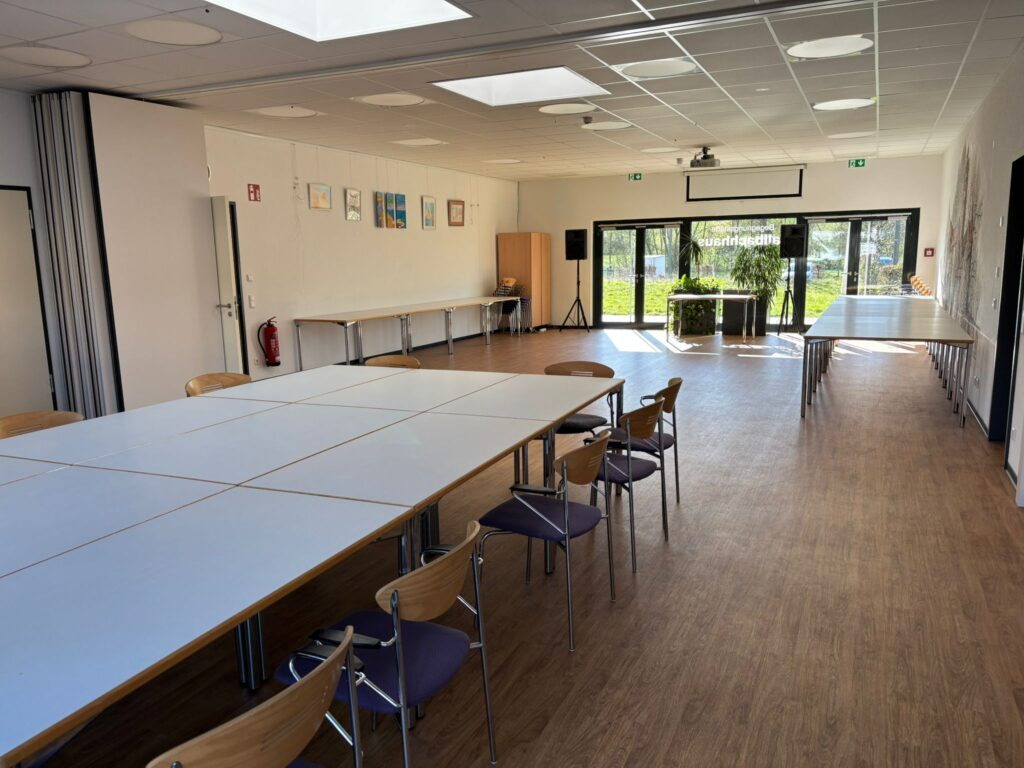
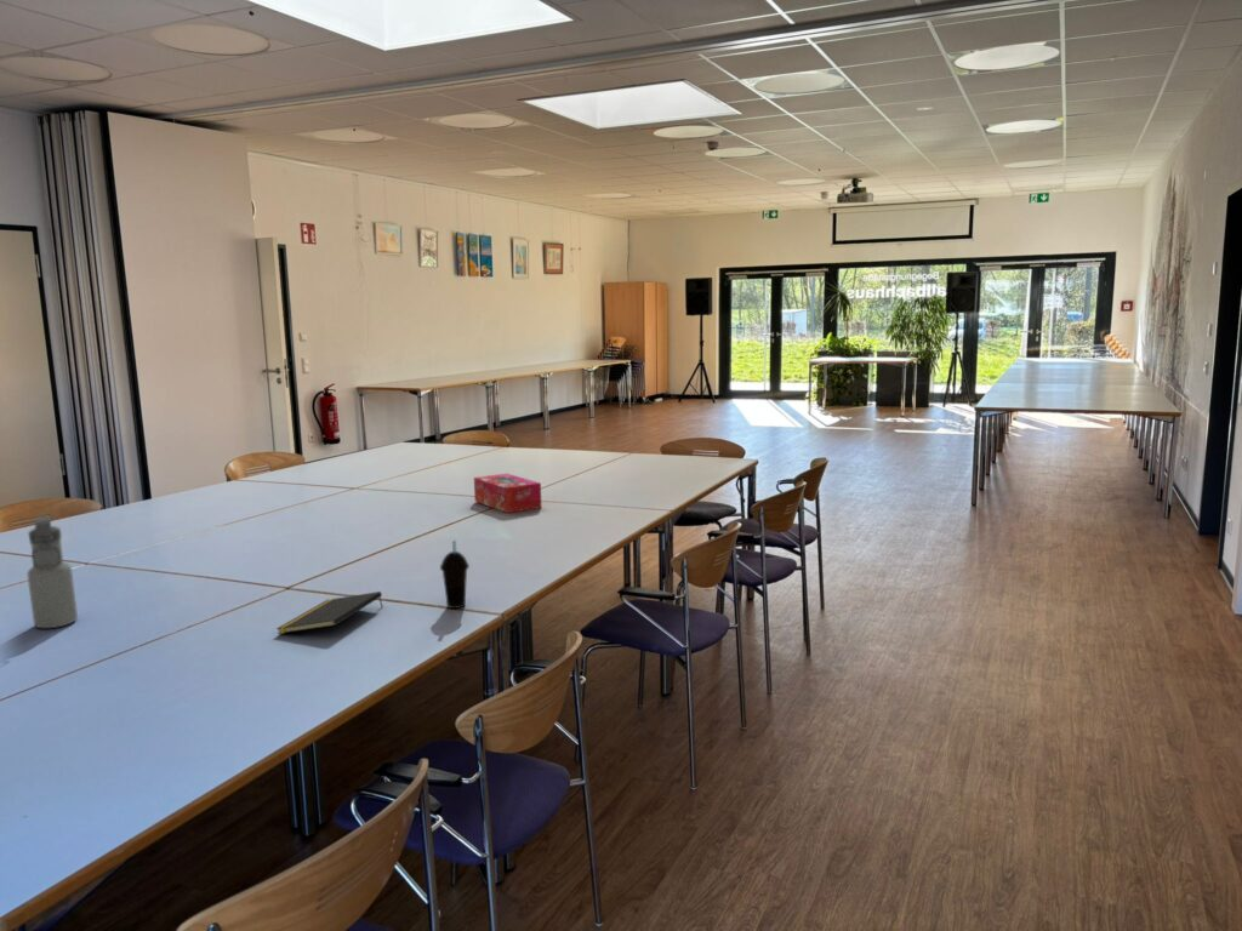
+ tissue box [473,473,543,514]
+ cup [439,538,471,610]
+ water bottle [27,515,79,629]
+ notepad [275,590,384,635]
